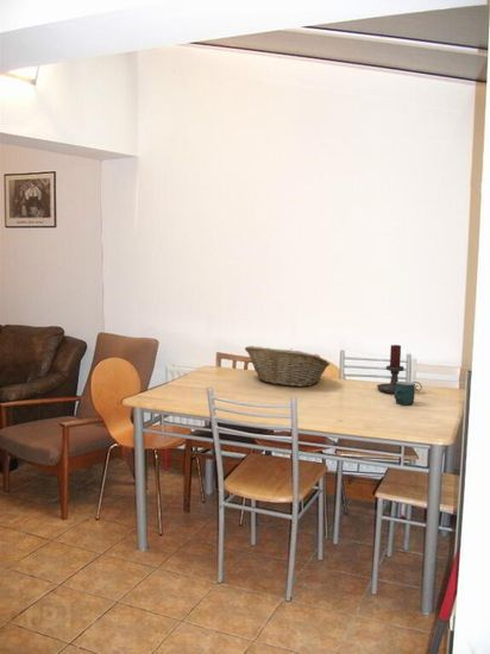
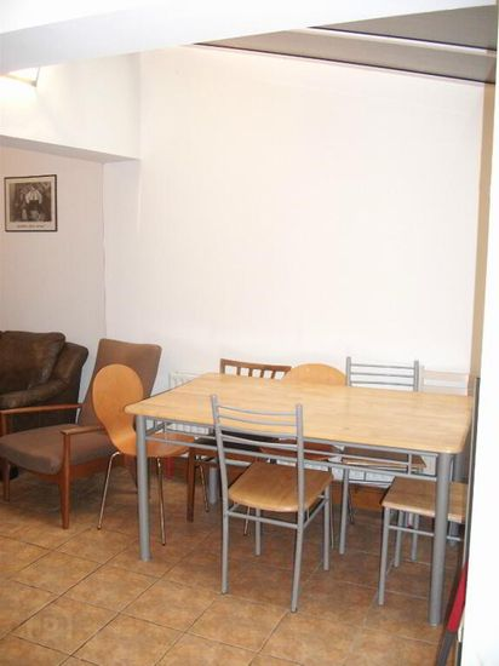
- candle holder [376,344,423,395]
- mug [392,381,416,405]
- fruit basket [244,345,331,388]
